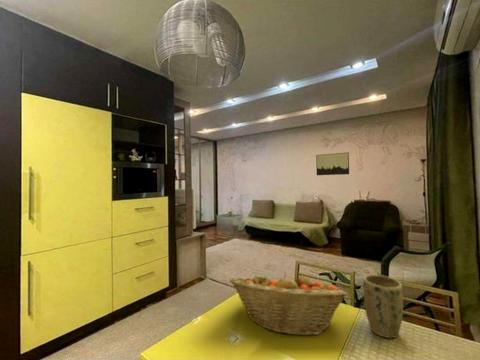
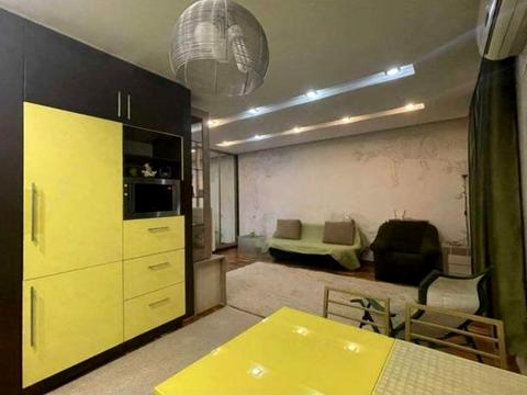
- fruit basket [229,271,348,336]
- wall art [315,152,350,176]
- plant pot [363,274,404,339]
